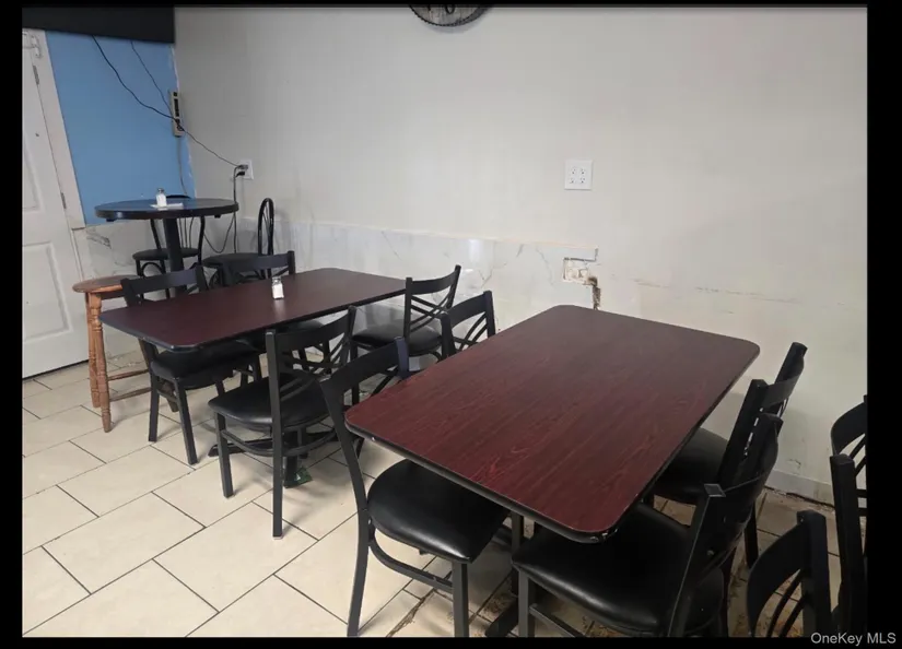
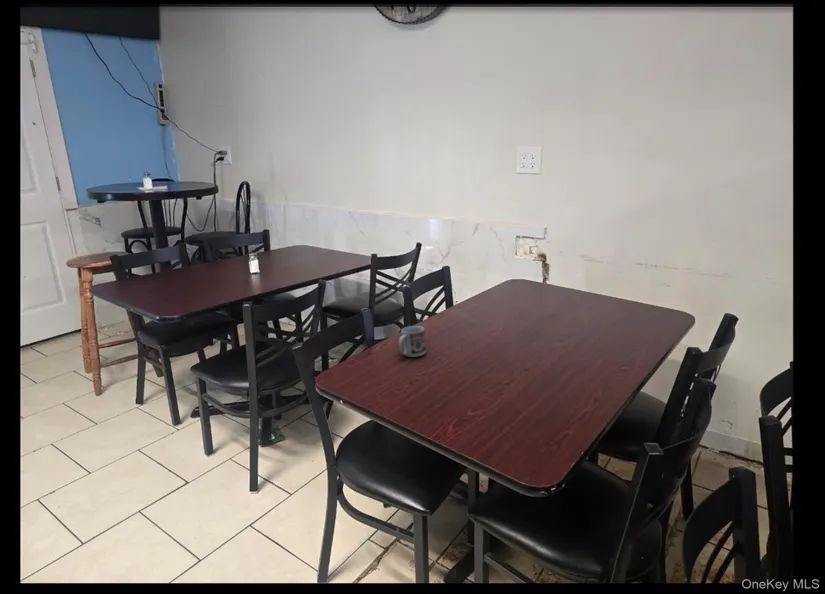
+ cup [398,325,427,358]
